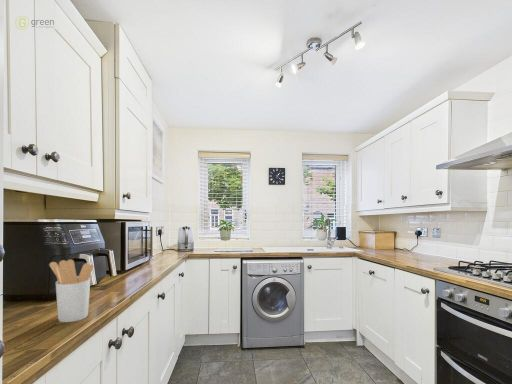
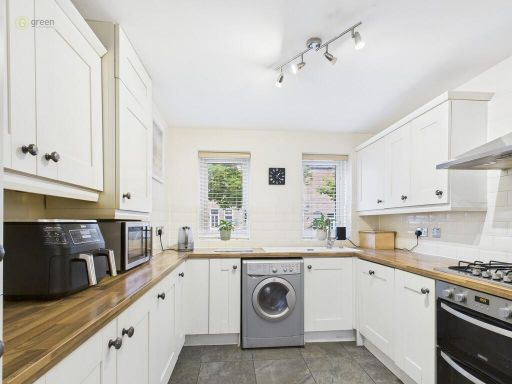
- utensil holder [48,259,95,323]
